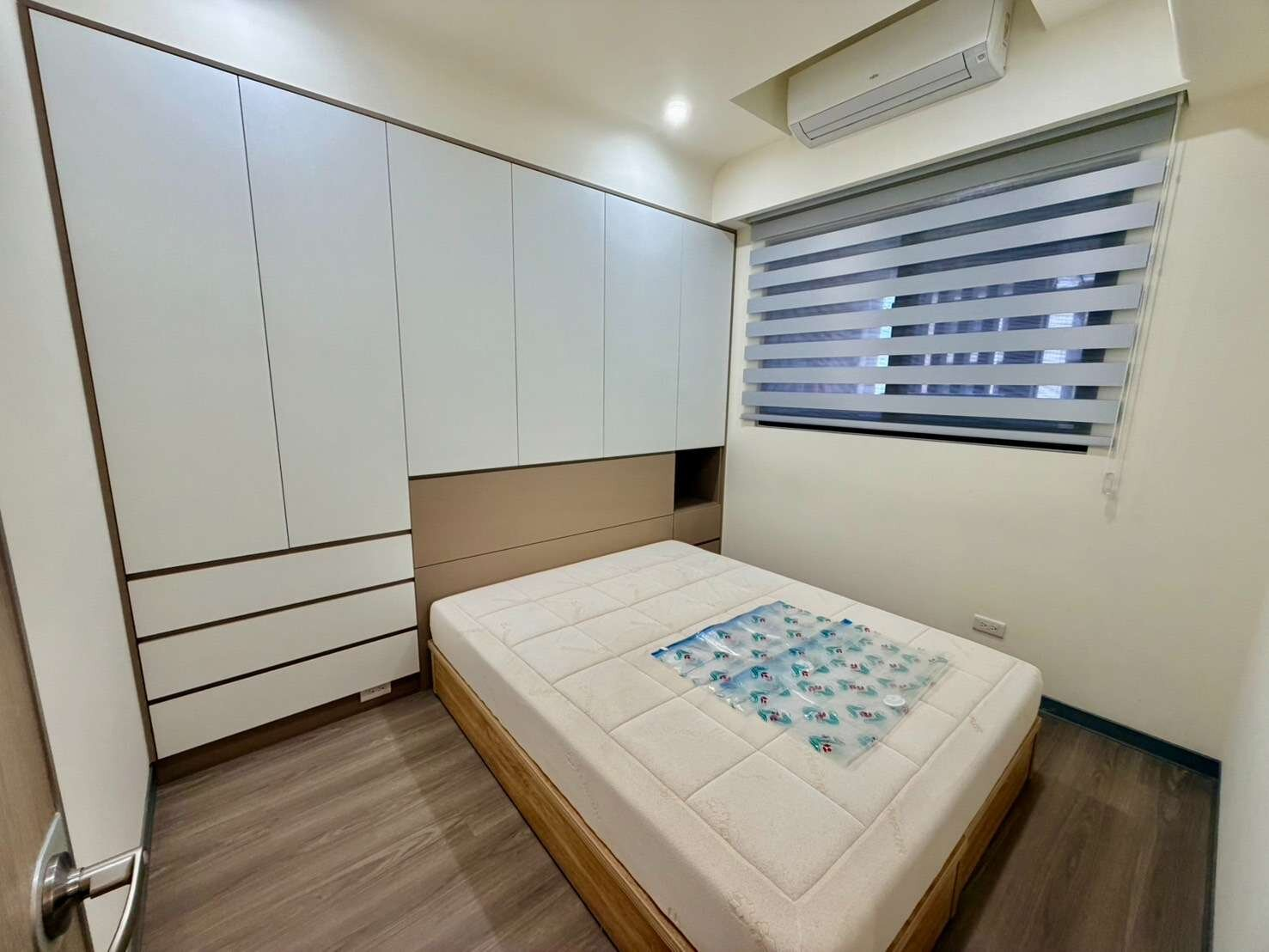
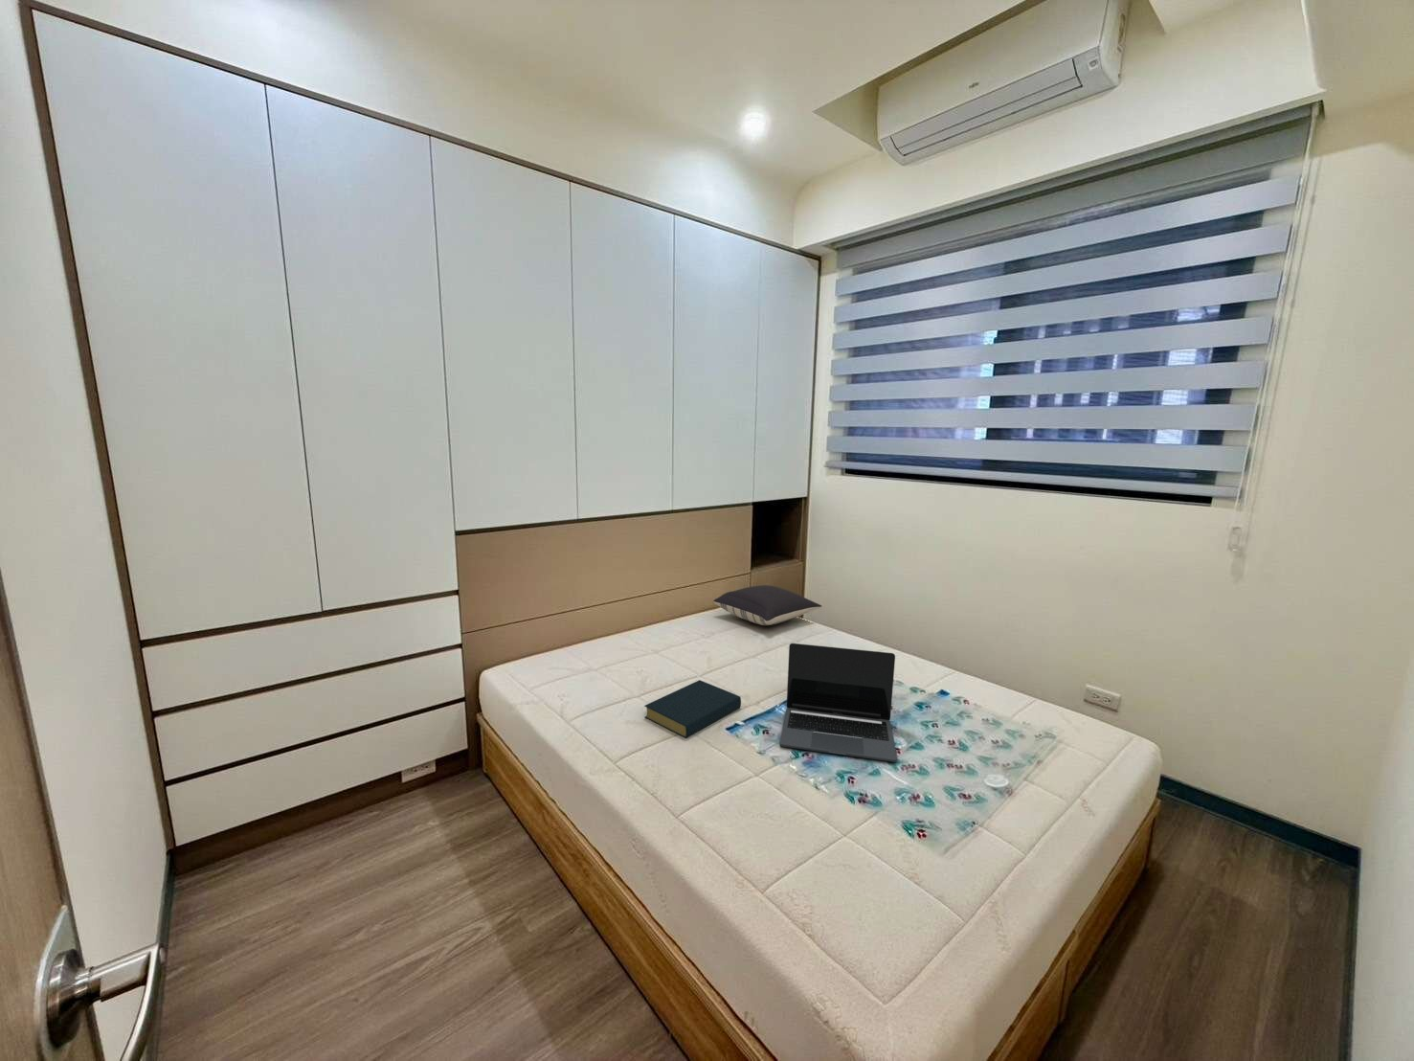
+ pillow [712,584,822,626]
+ hardback book [643,679,742,739]
+ laptop [779,643,898,763]
